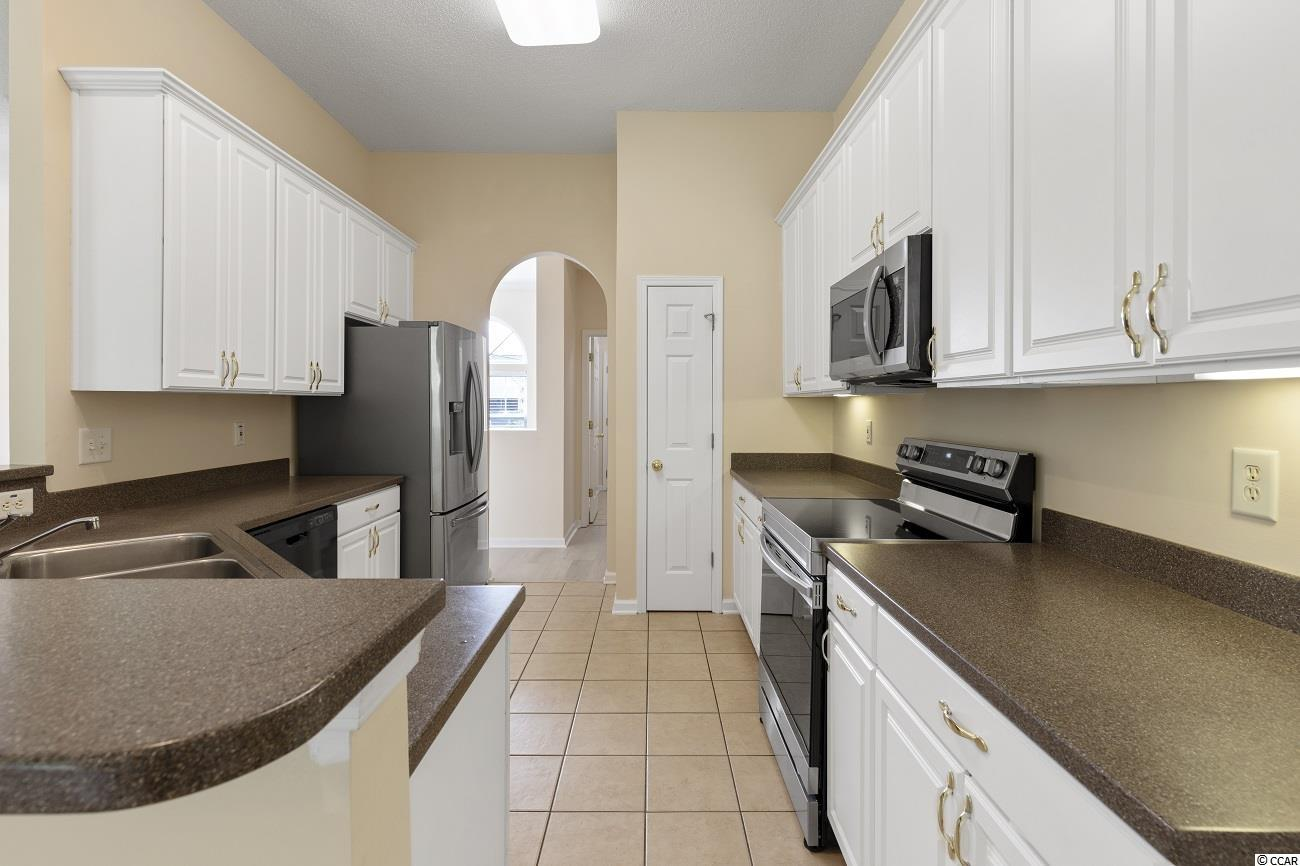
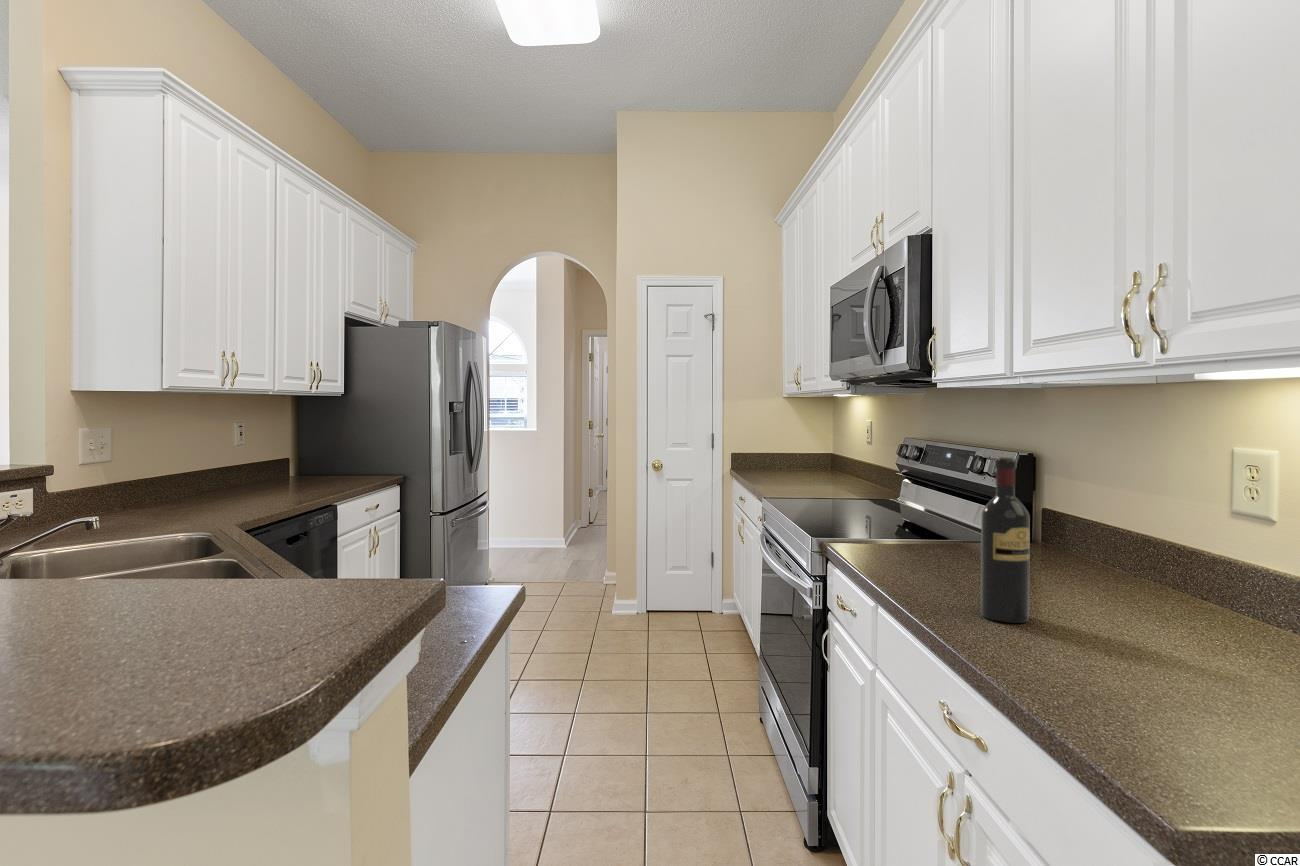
+ wine bottle [980,456,1031,624]
